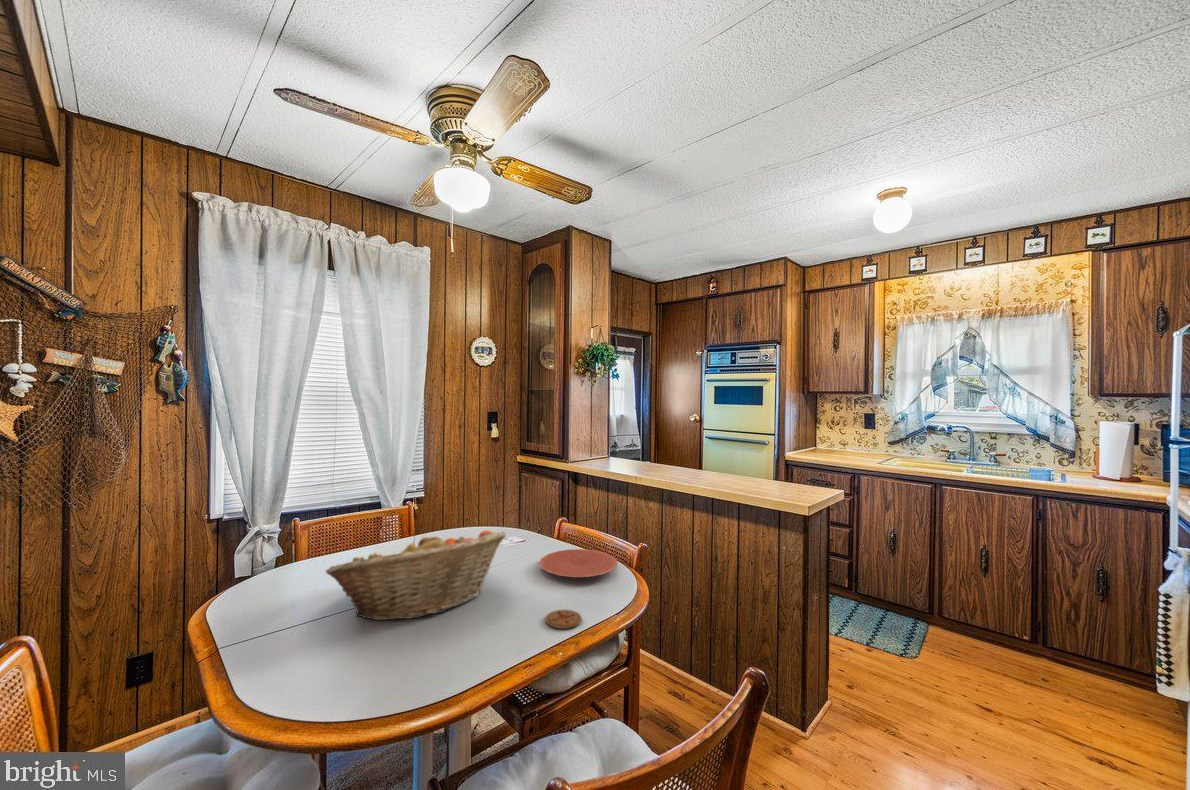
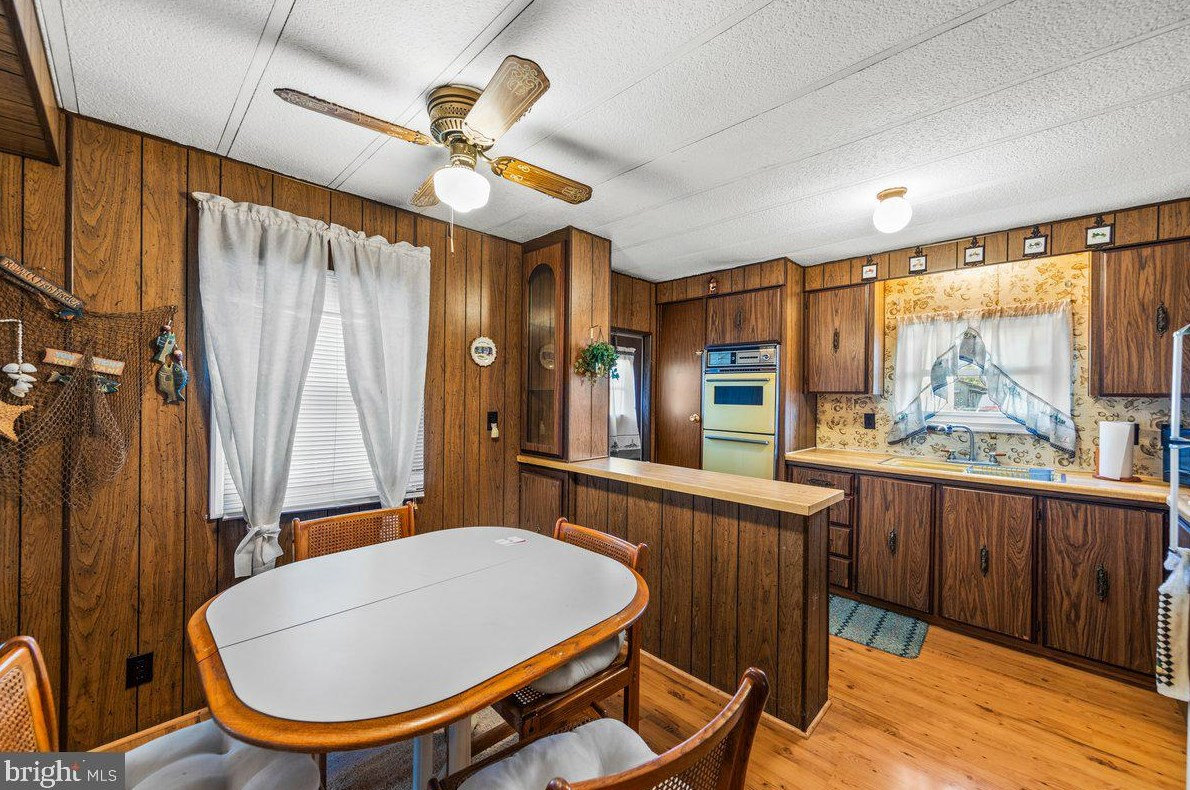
- coaster [544,609,583,630]
- fruit basket [324,529,507,621]
- plate [538,548,618,578]
